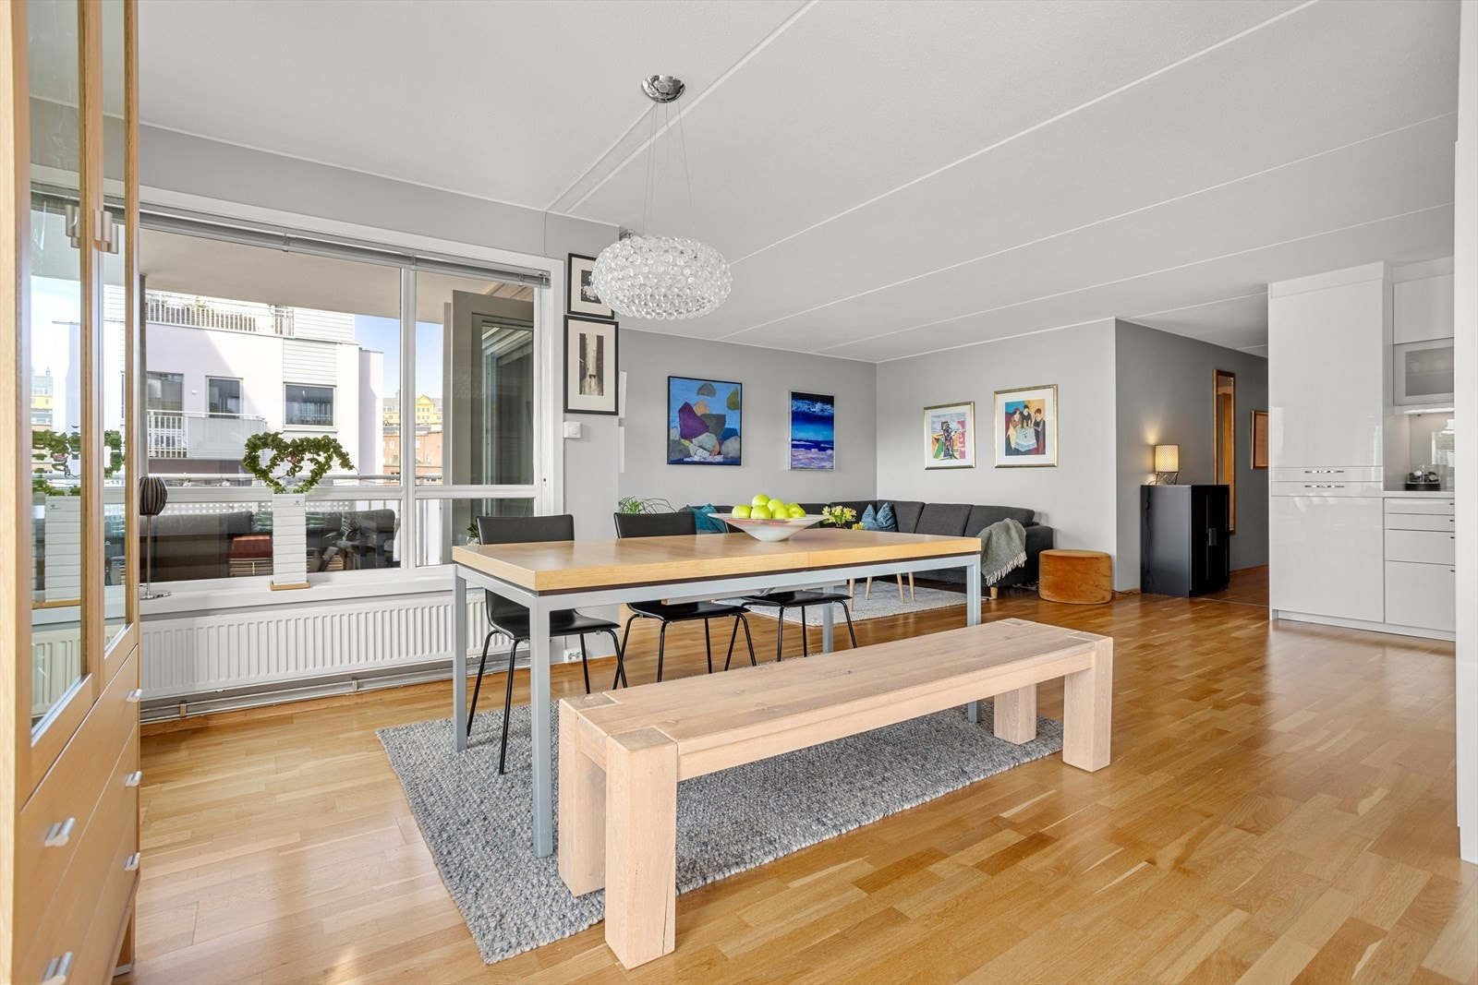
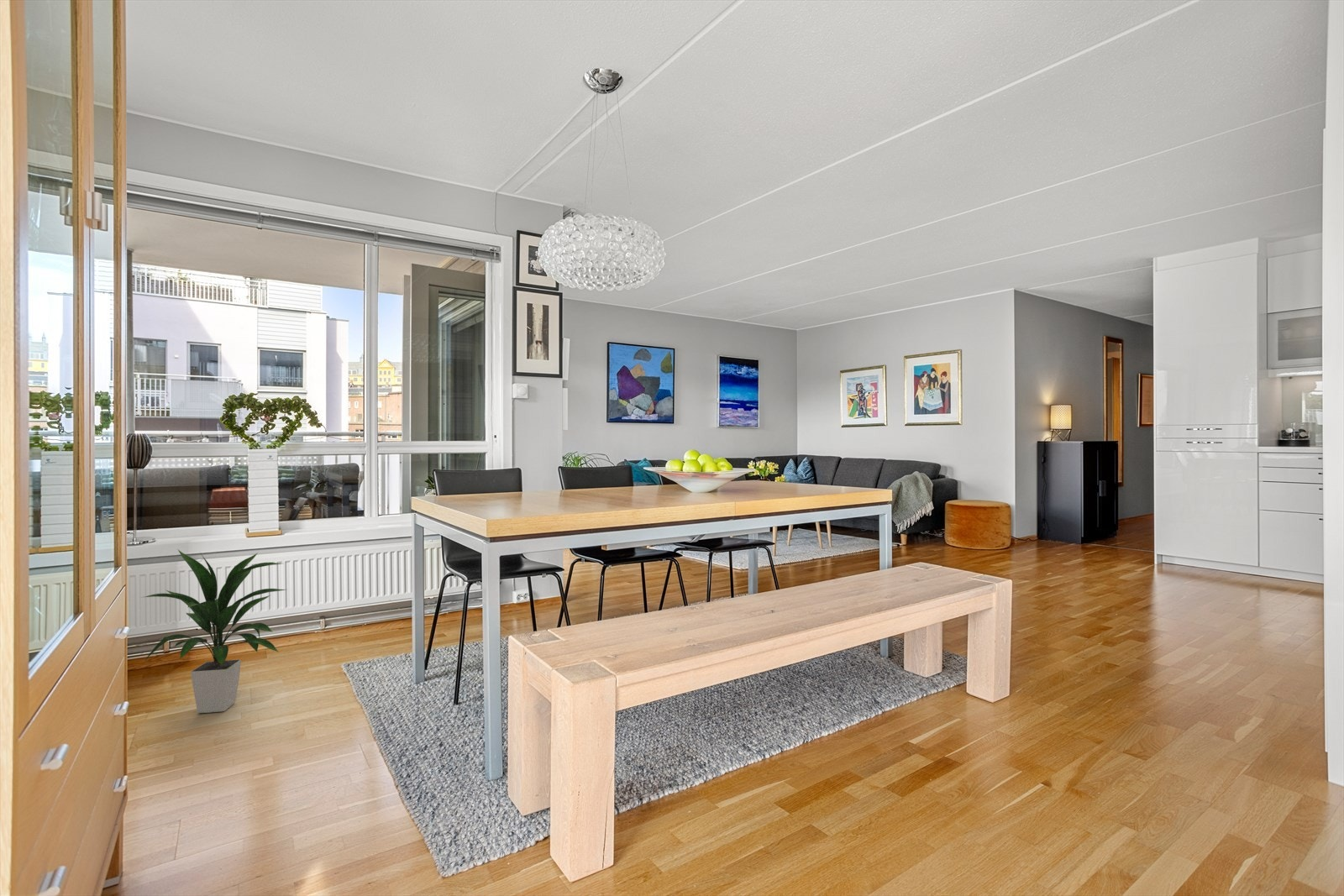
+ indoor plant [139,549,286,714]
